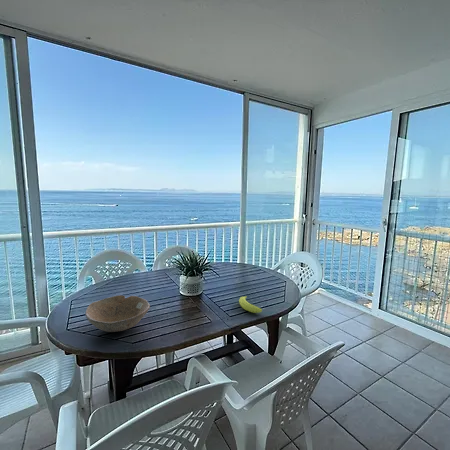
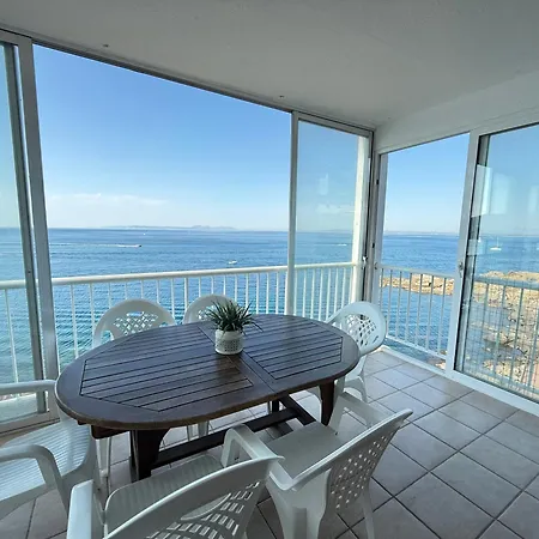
- bowl [84,294,151,333]
- banana [238,295,263,313]
